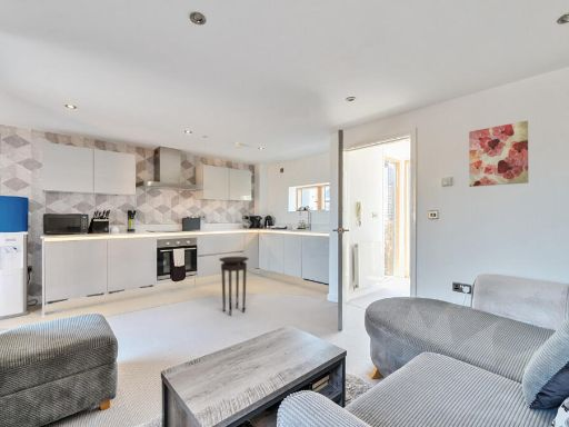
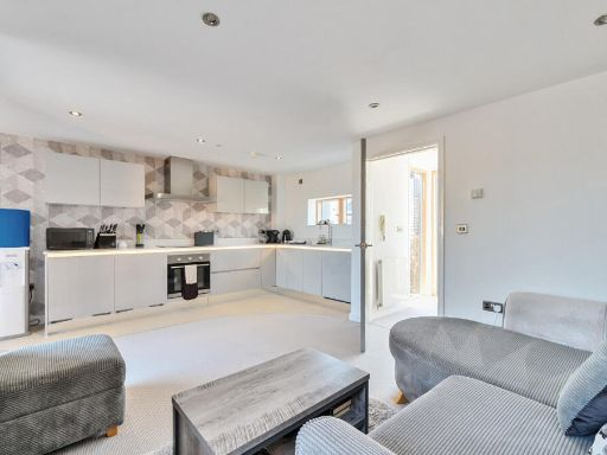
- wall art [468,120,529,188]
- stool [218,256,250,317]
